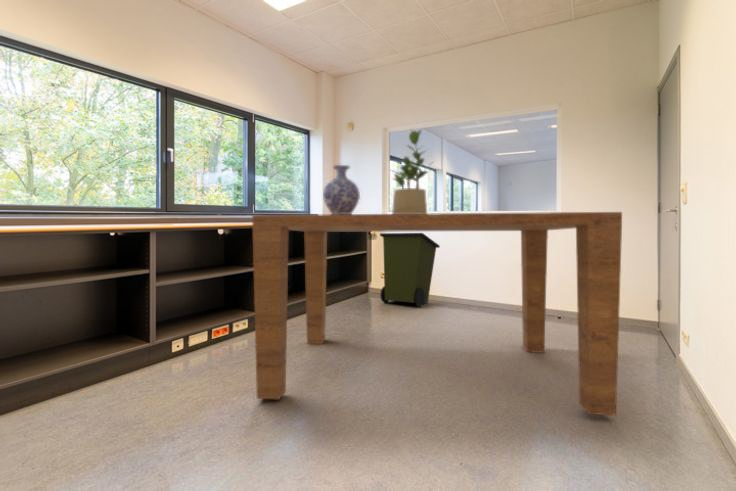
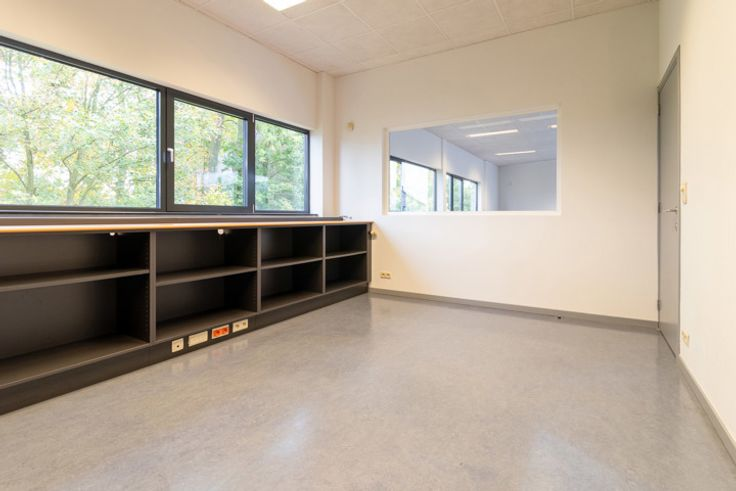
- table [251,211,623,417]
- vase [322,164,361,214]
- trash can [379,232,441,307]
- potted plant [390,128,435,214]
